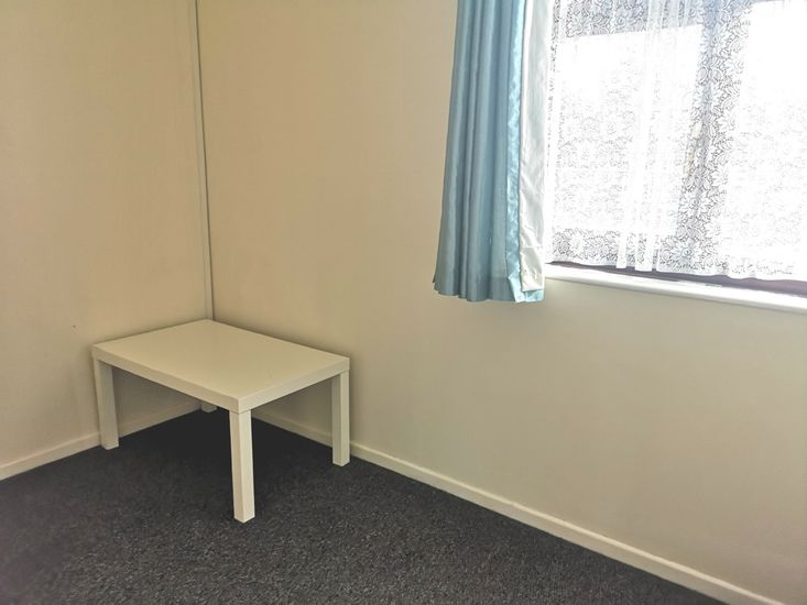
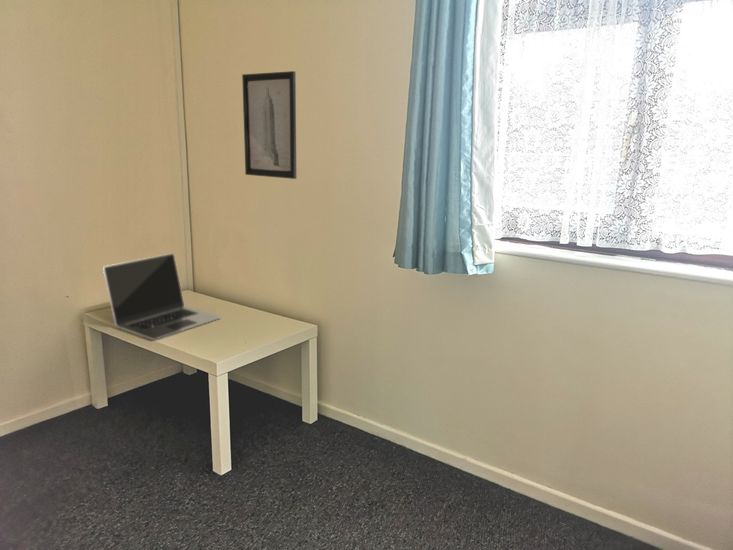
+ wall art [241,70,297,180]
+ laptop [102,252,222,341]
